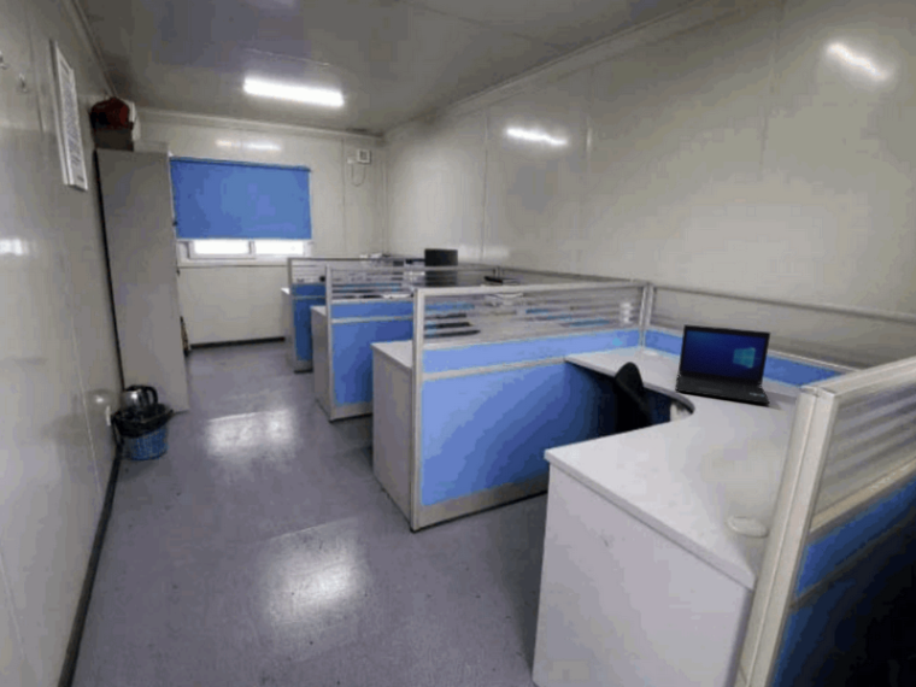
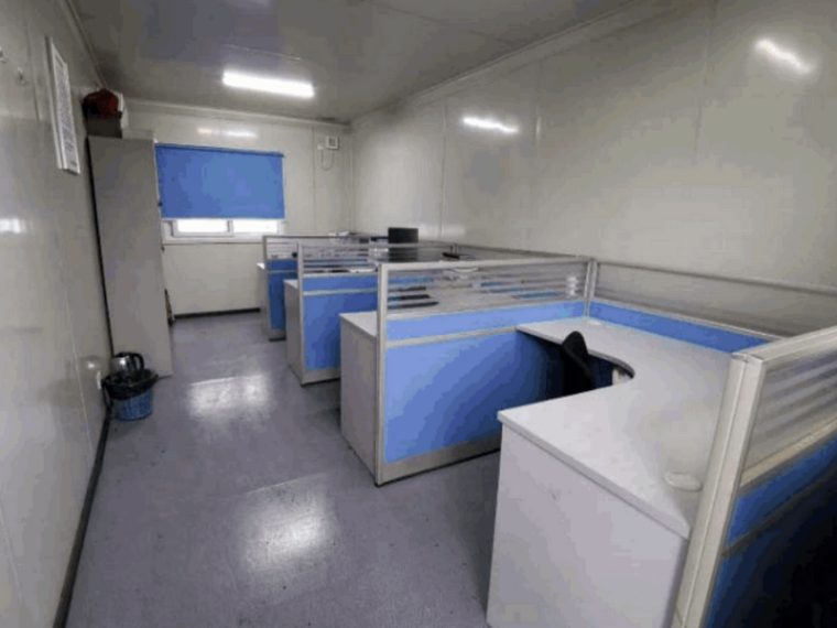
- laptop [675,323,771,405]
